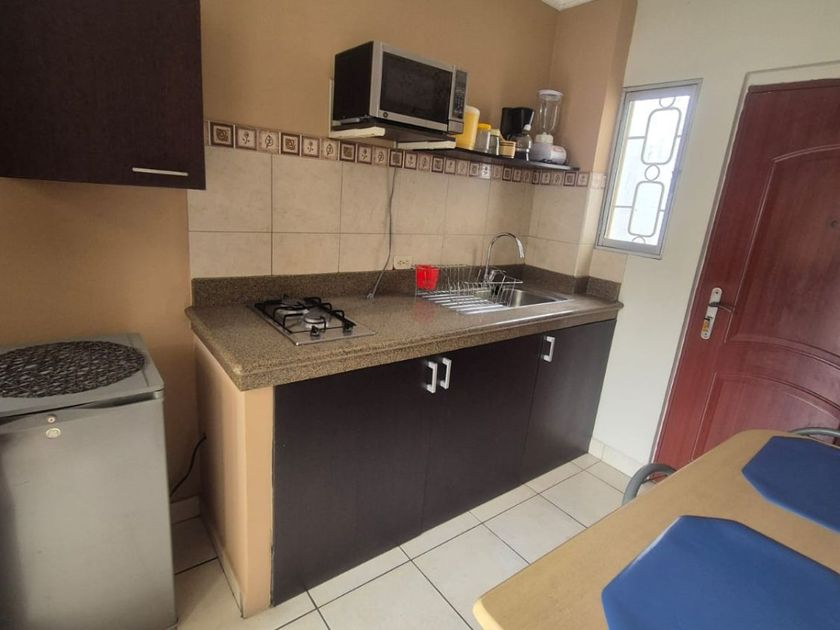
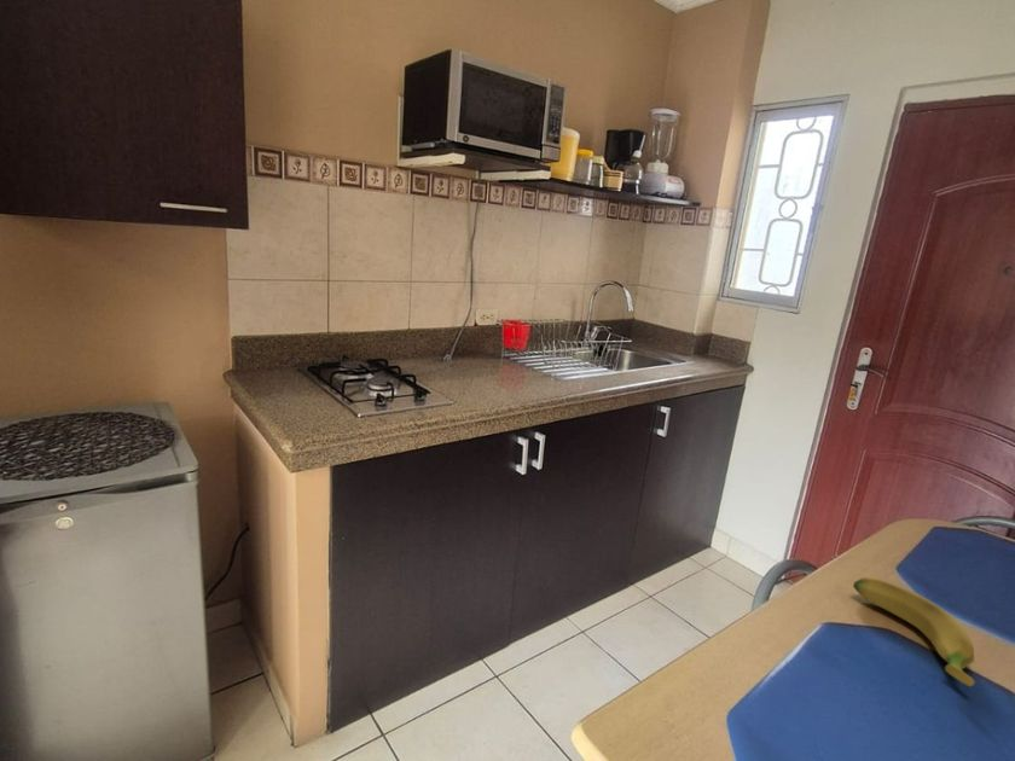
+ banana [852,576,976,687]
